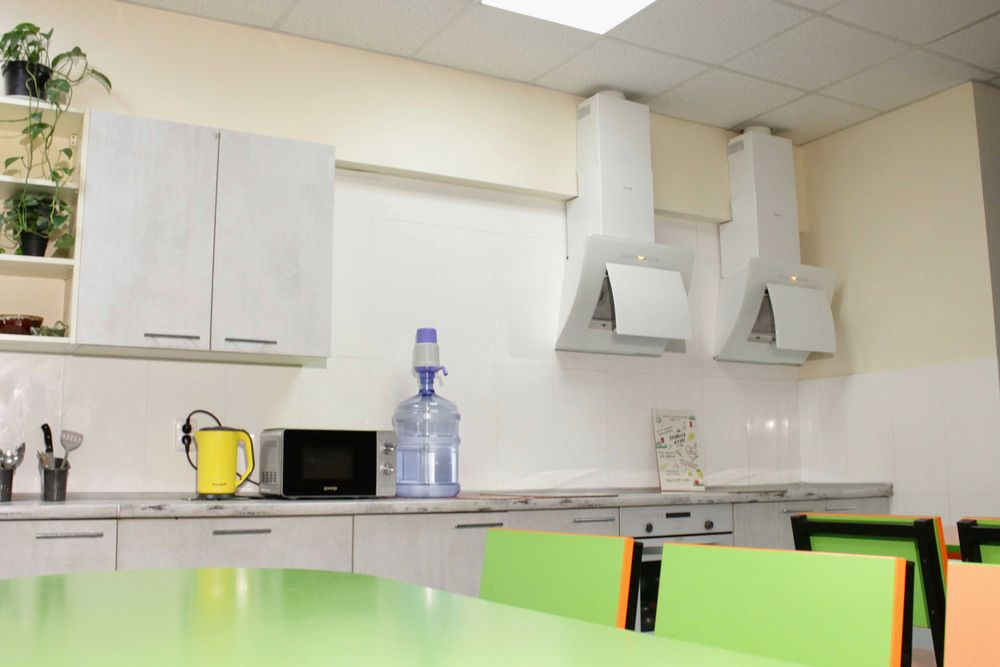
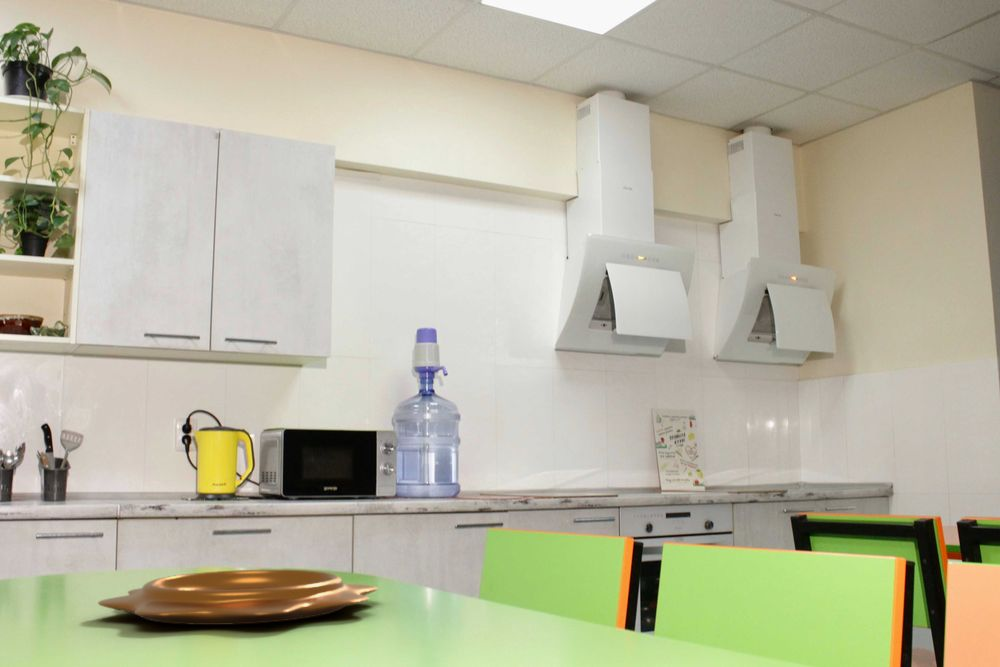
+ decorative bowl [97,569,379,626]
